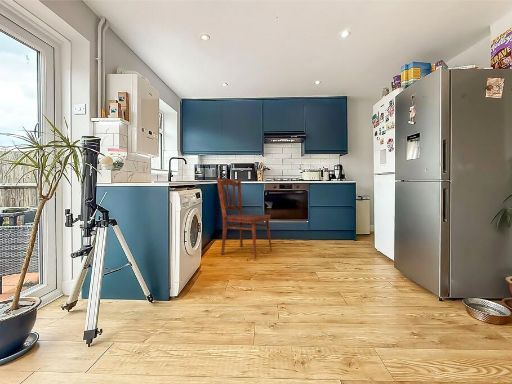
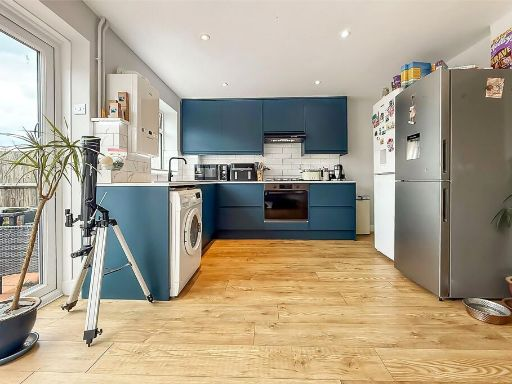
- dining chair [216,177,273,260]
